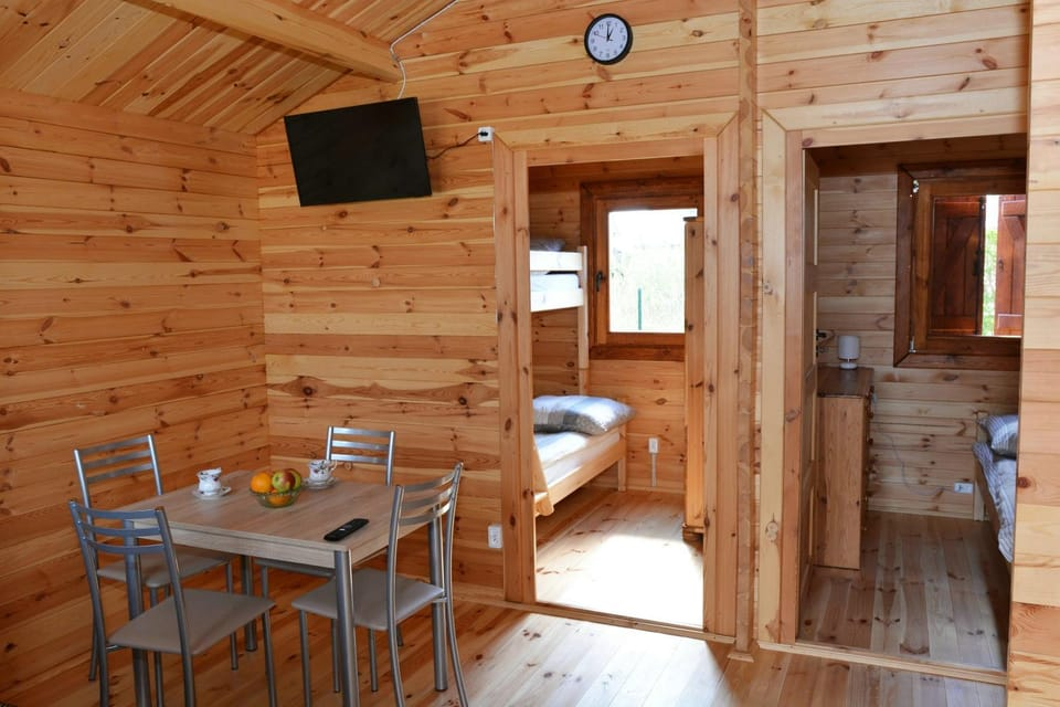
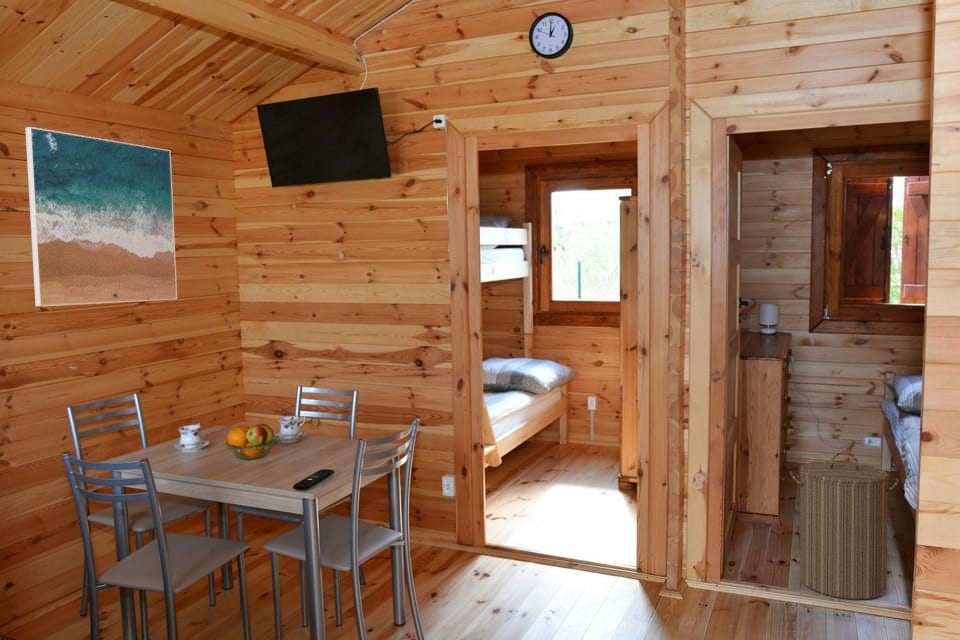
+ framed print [24,126,178,307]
+ laundry hamper [789,451,900,601]
